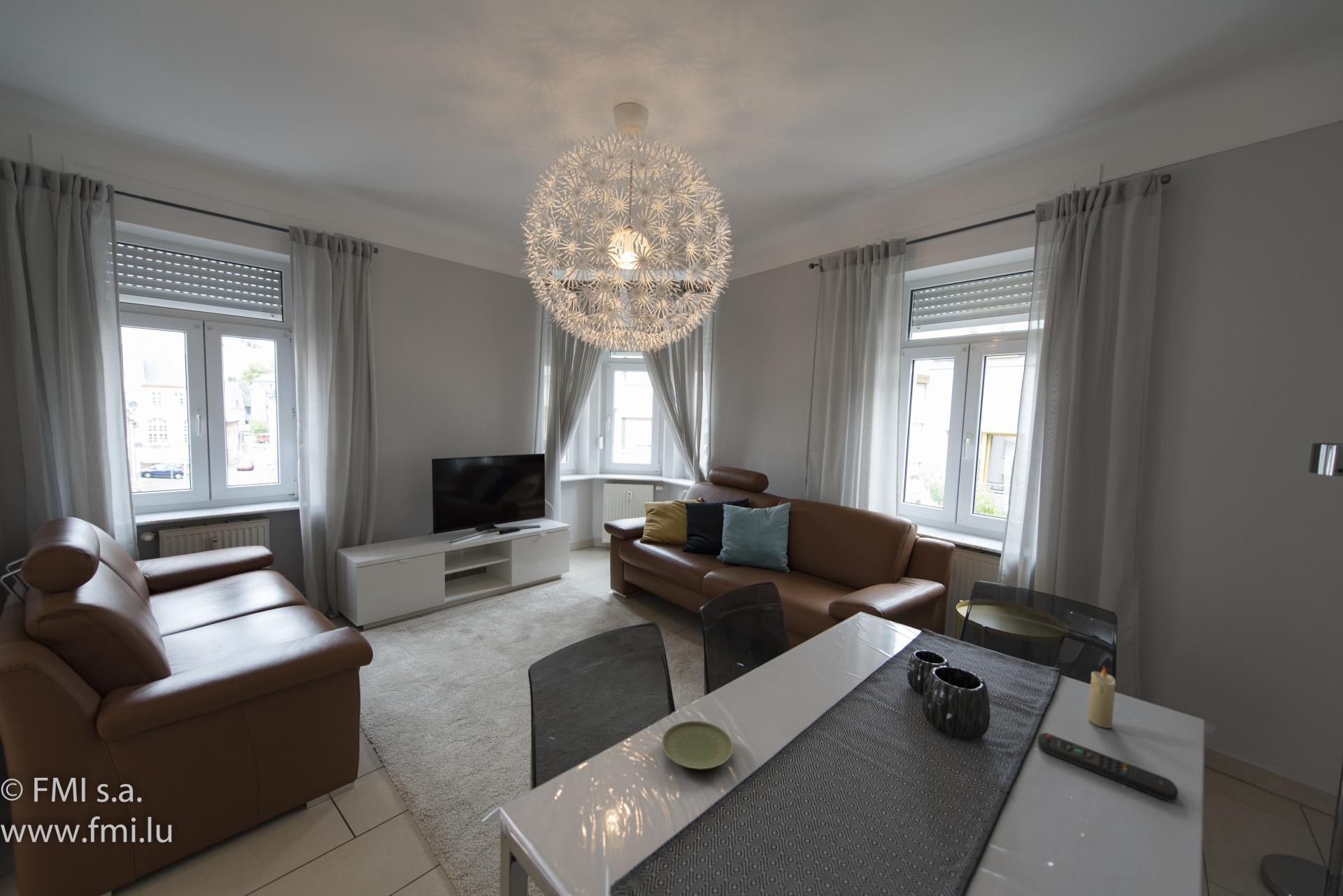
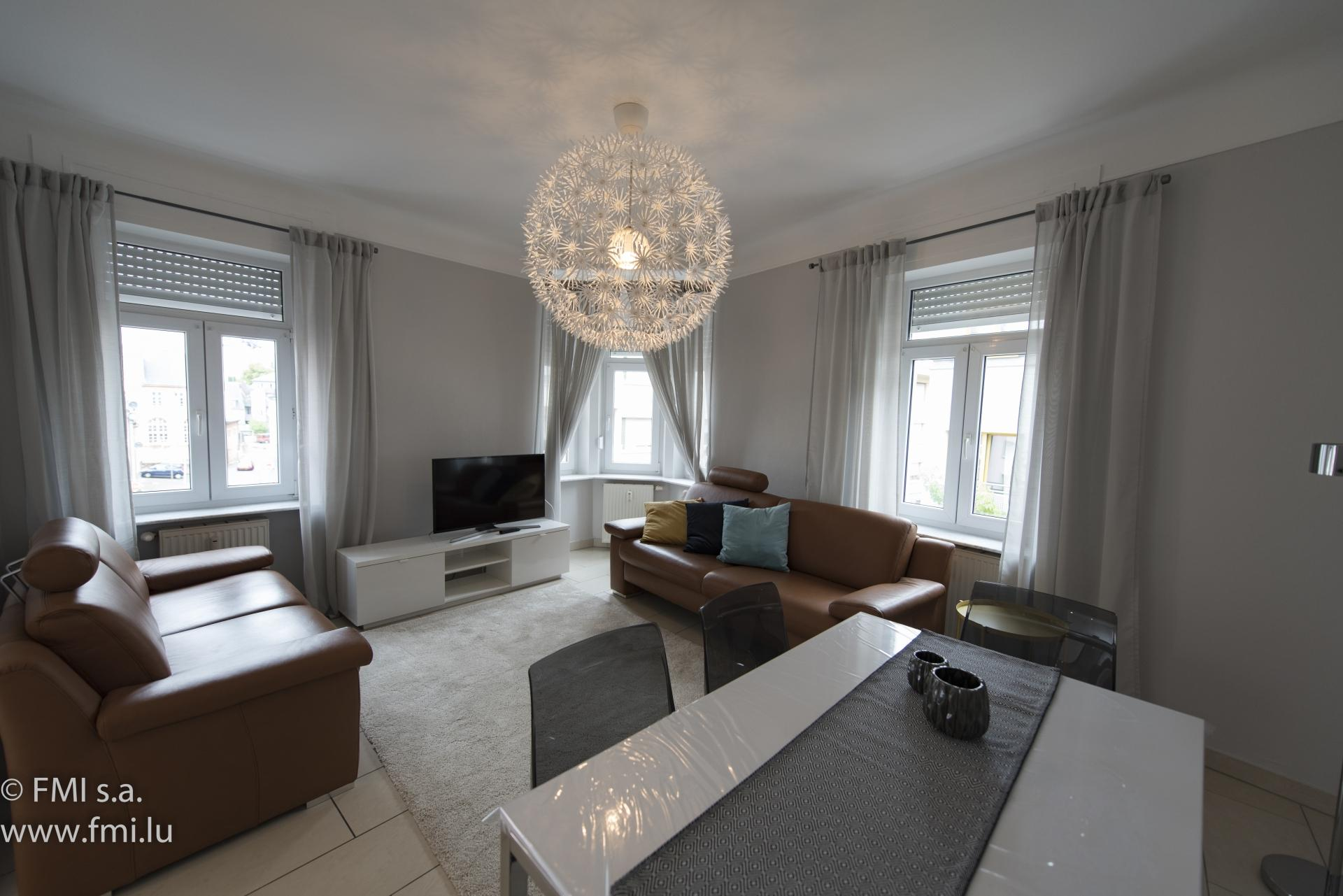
- candle [1087,665,1116,729]
- plate [661,720,734,770]
- remote control [1037,732,1179,802]
